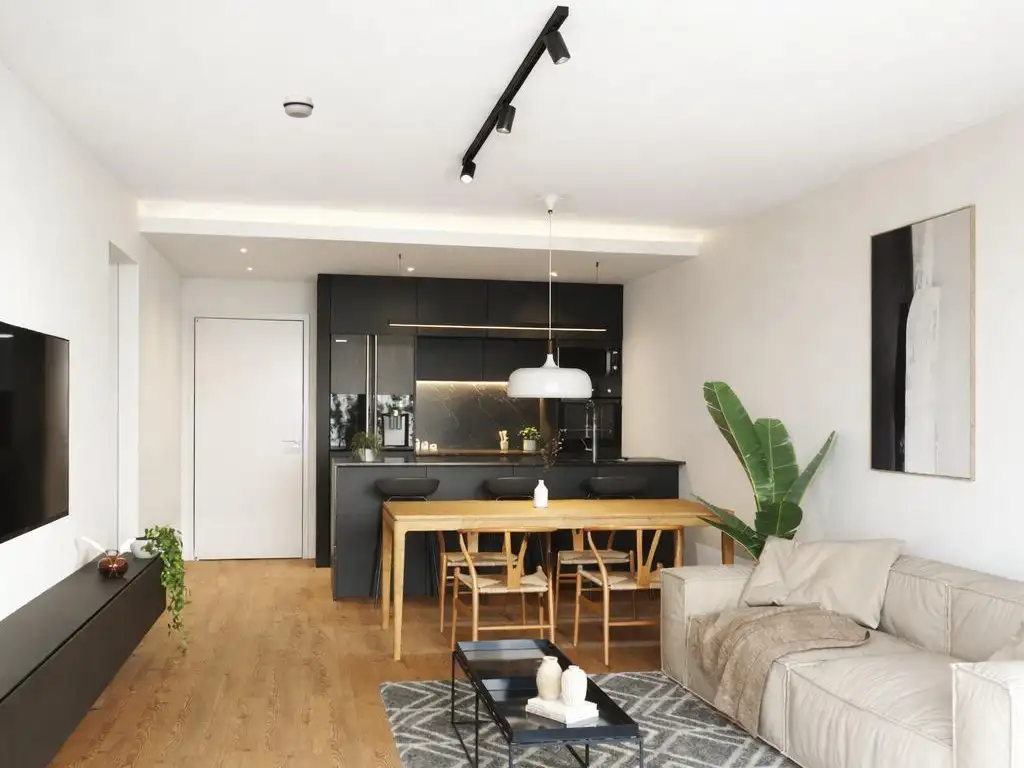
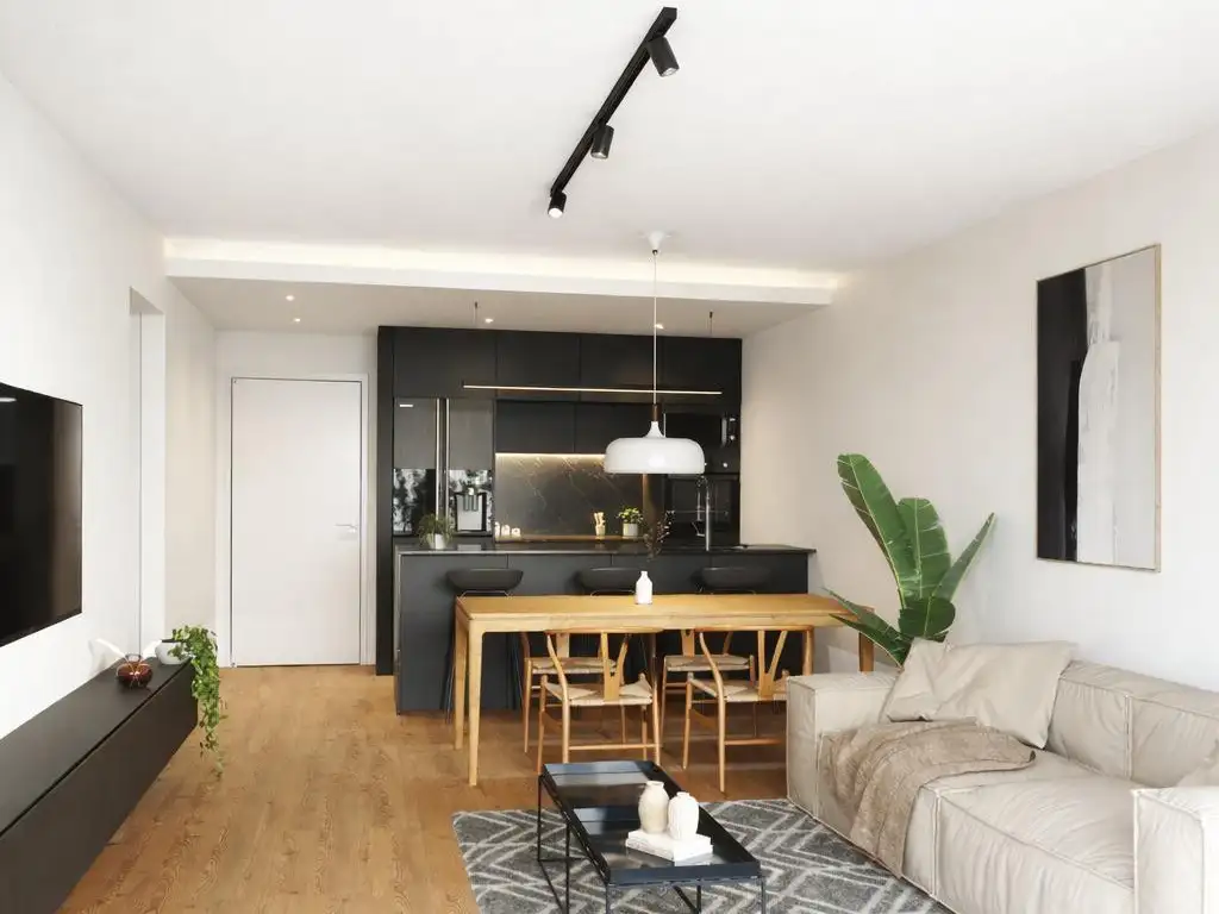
- smoke detector [282,93,315,119]
